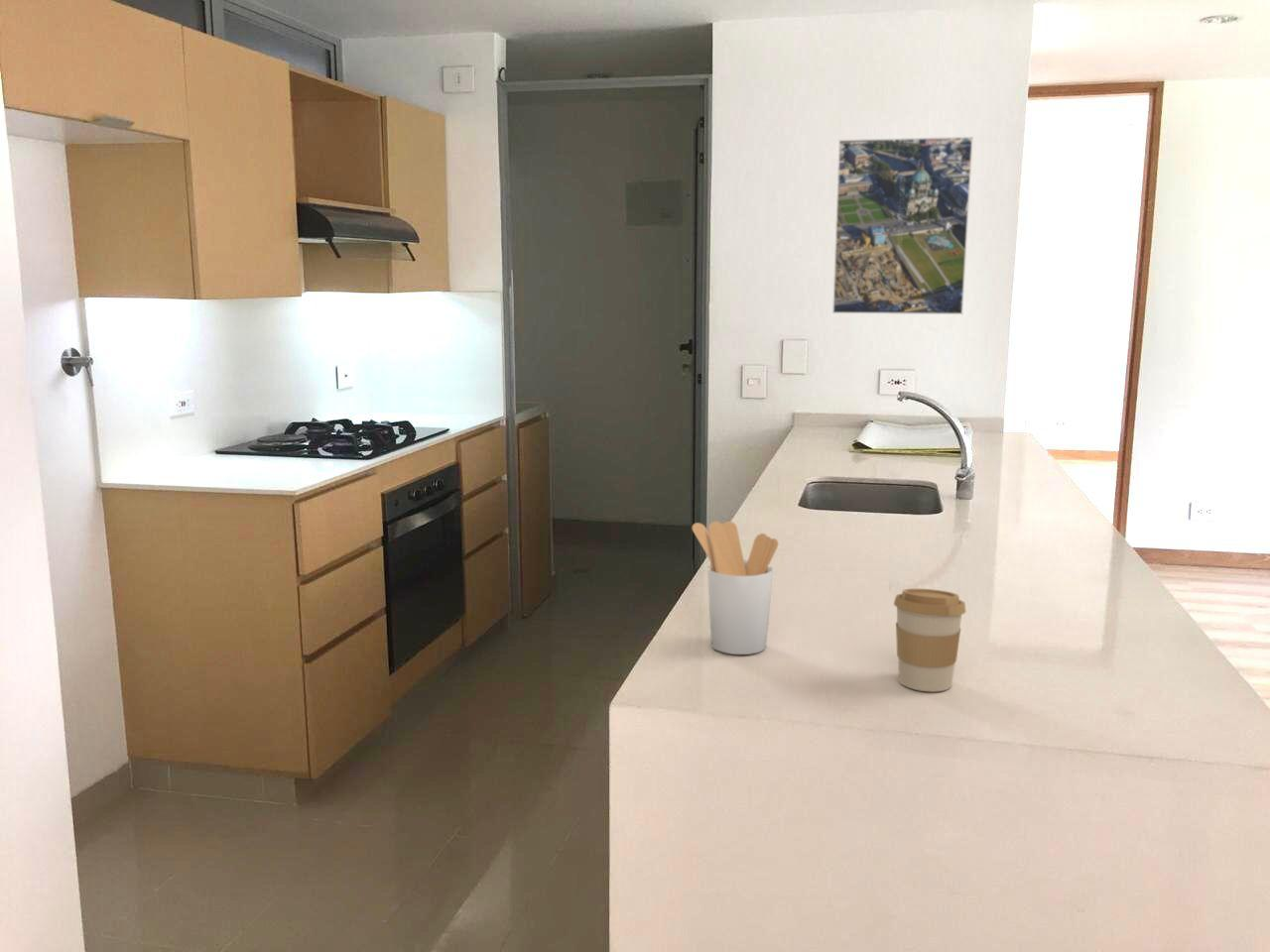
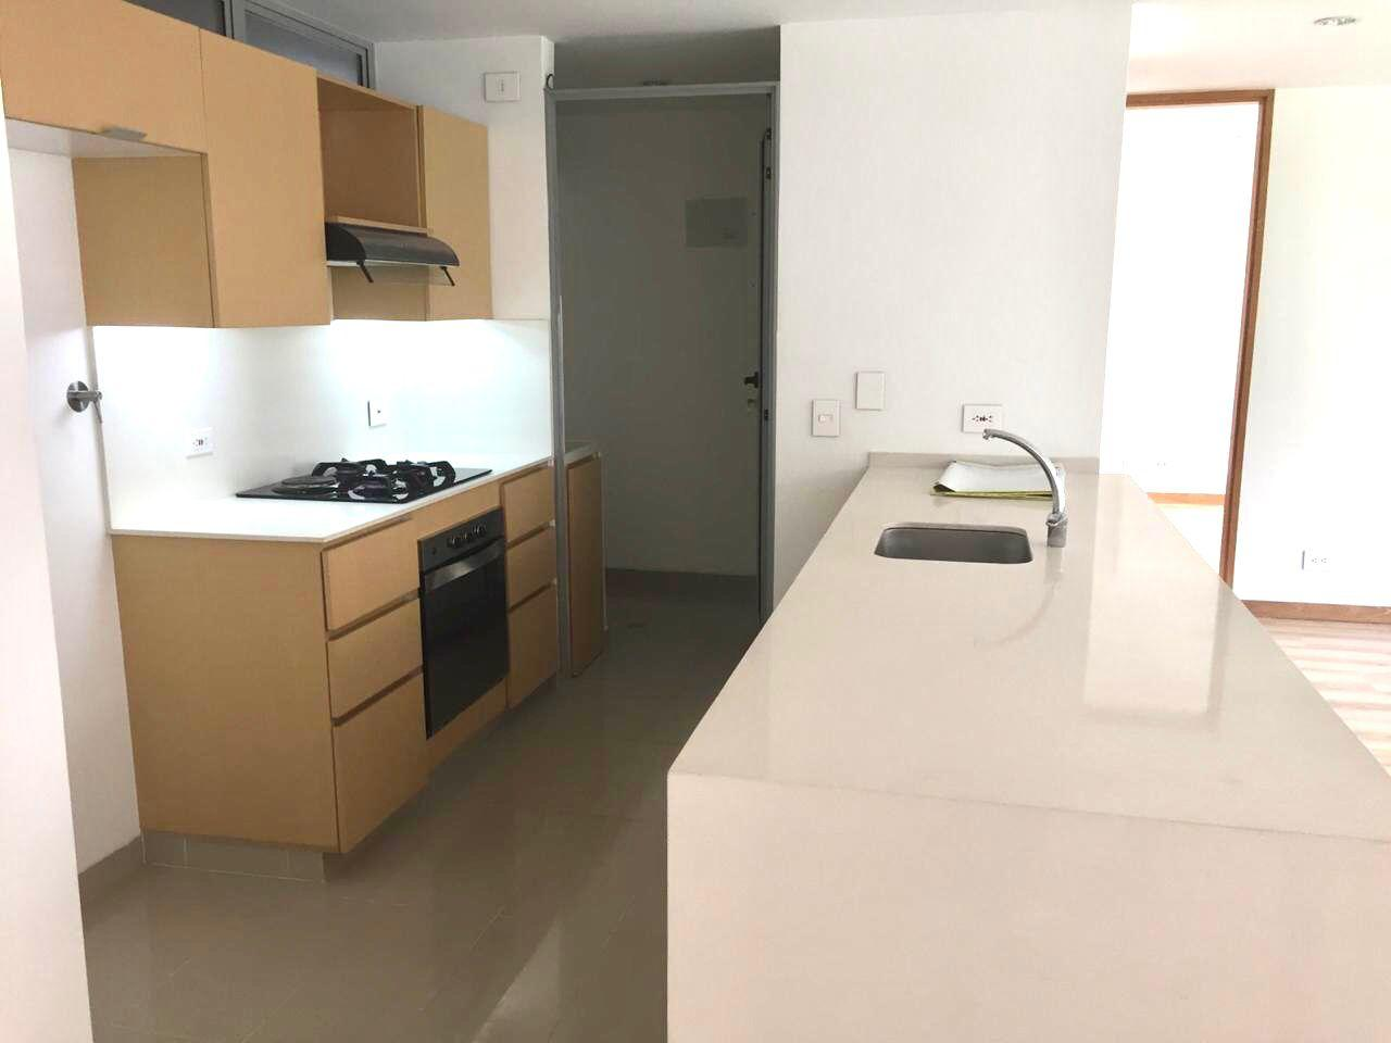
- utensil holder [691,521,779,655]
- coffee cup [893,588,966,692]
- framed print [831,136,974,315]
